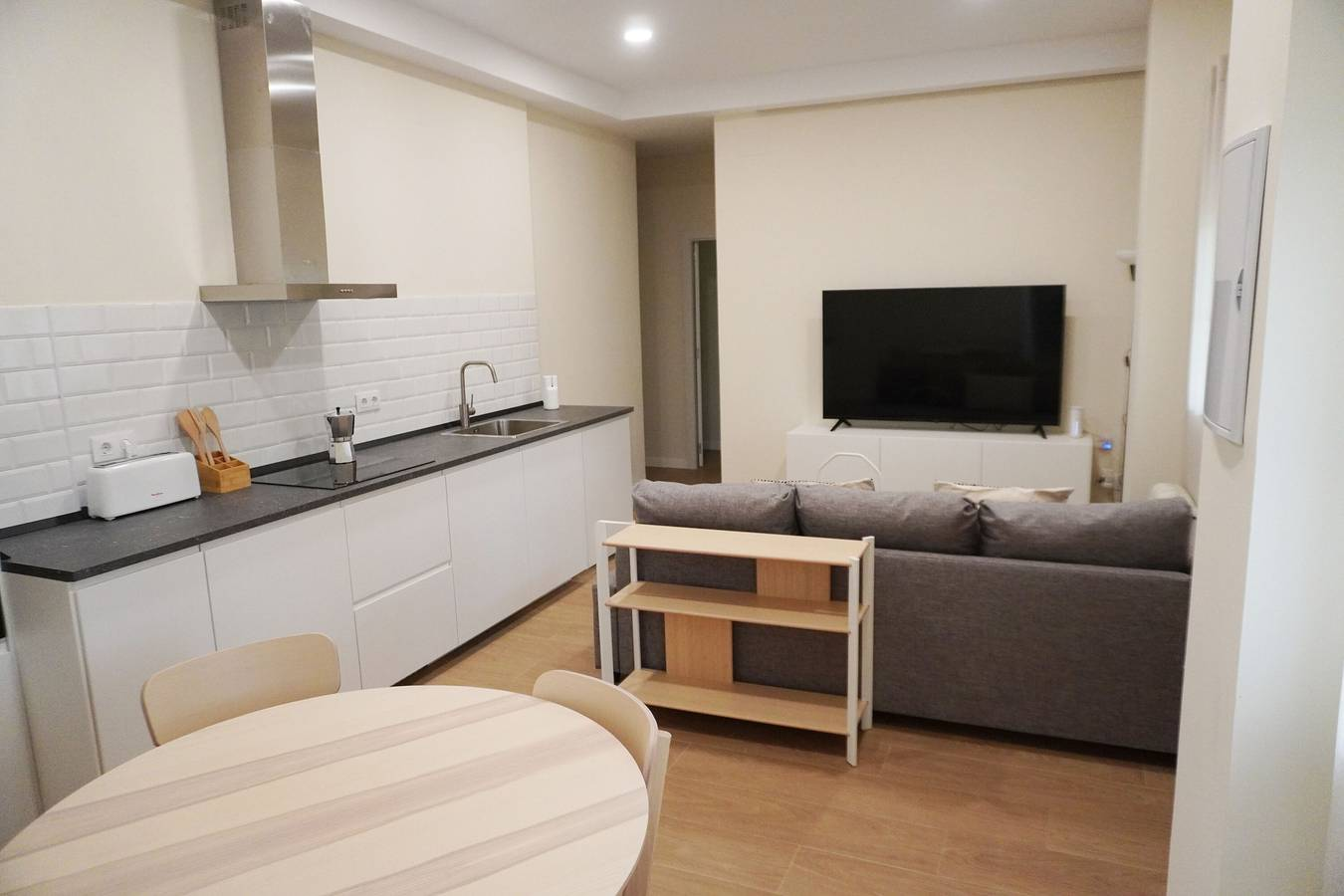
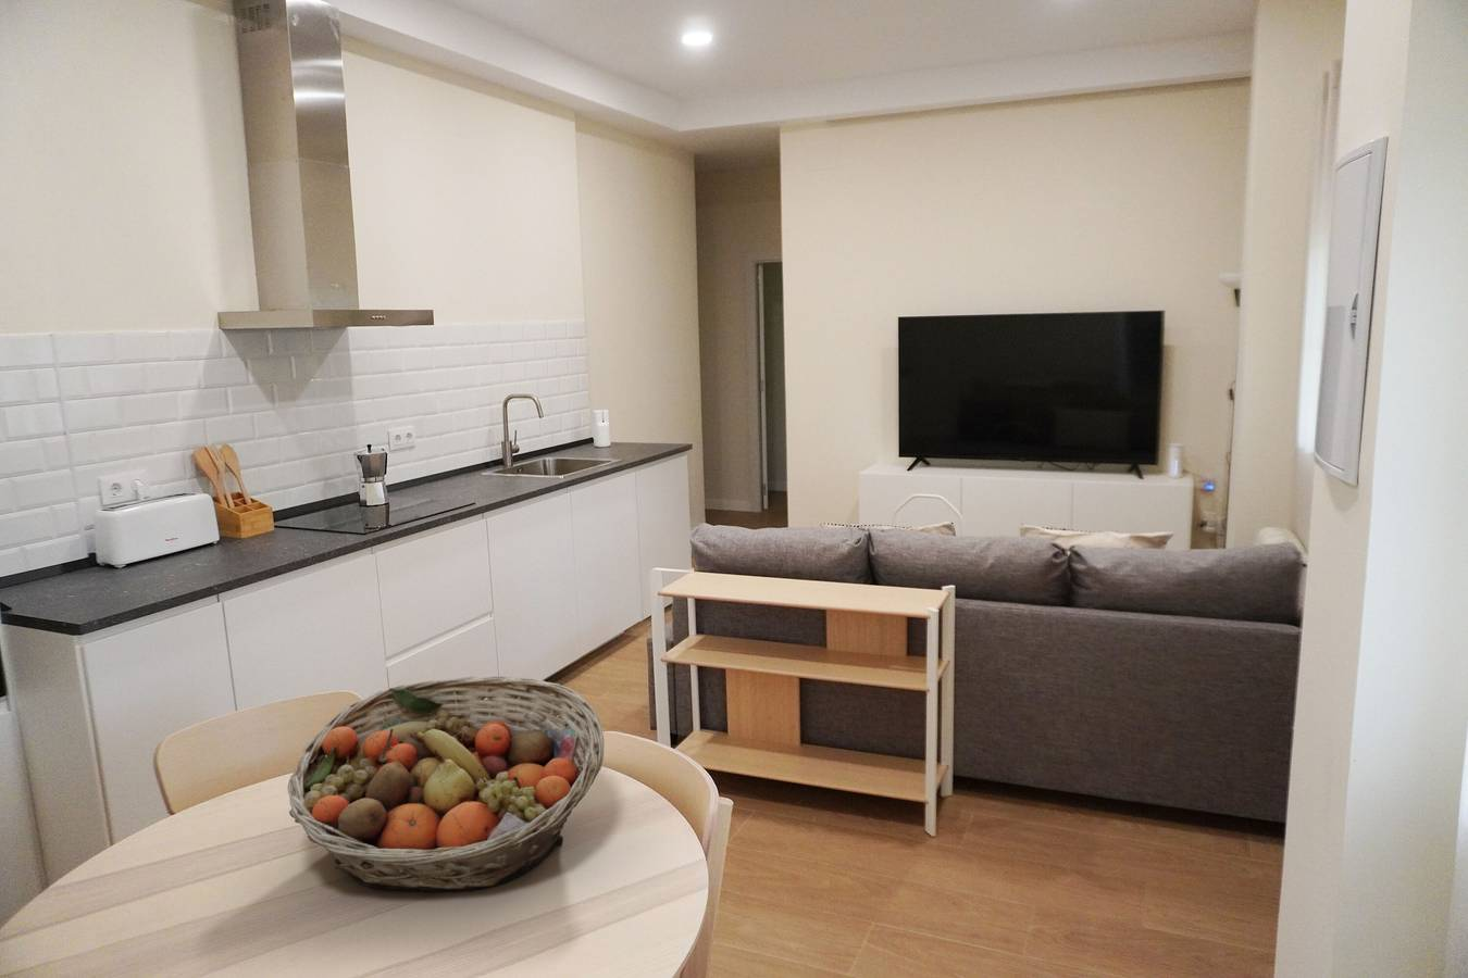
+ fruit basket [287,675,605,892]
